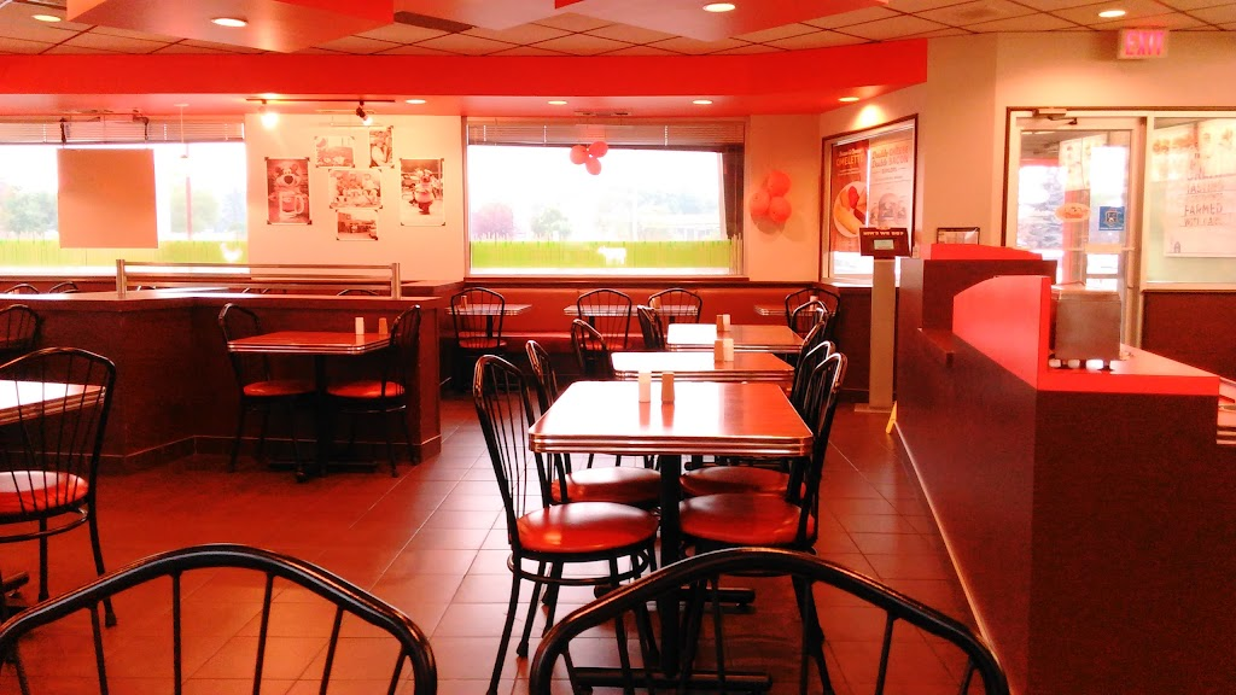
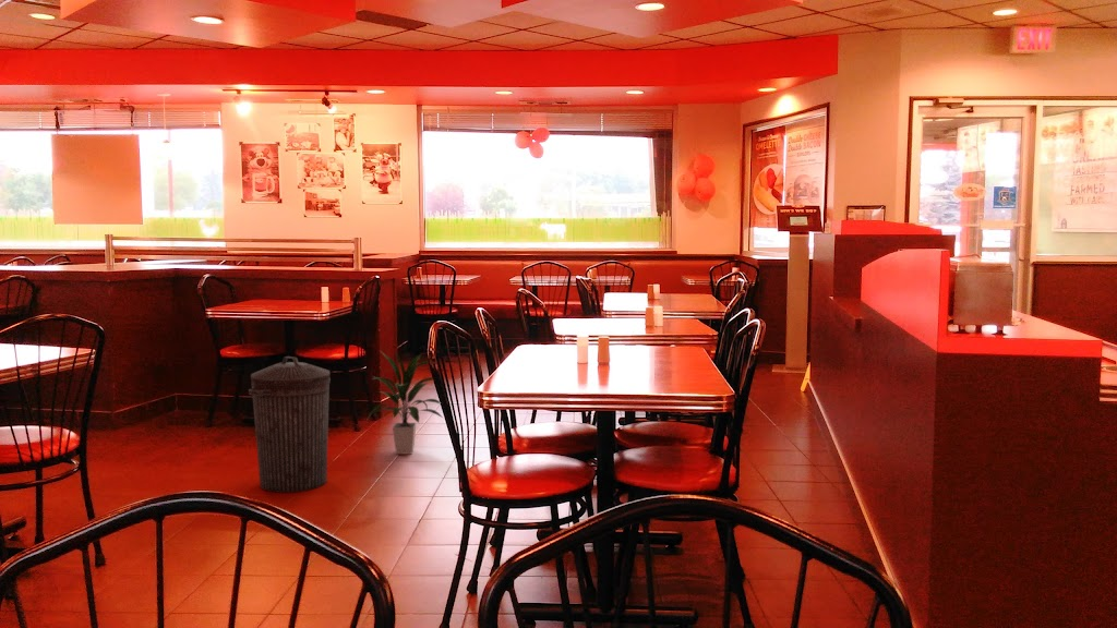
+ trash can [248,355,332,494]
+ indoor plant [365,349,444,456]
